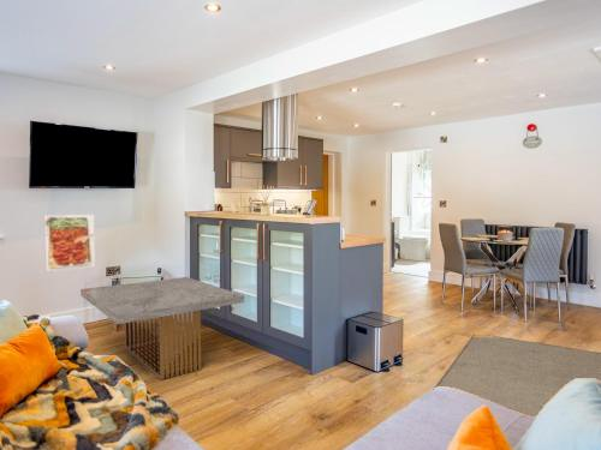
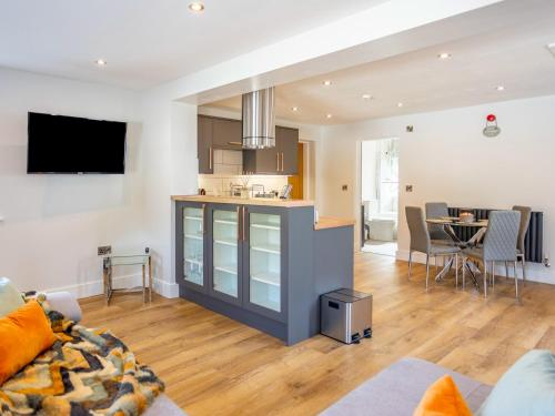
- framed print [43,214,96,272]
- rug [434,334,601,416]
- coffee table [79,276,245,382]
